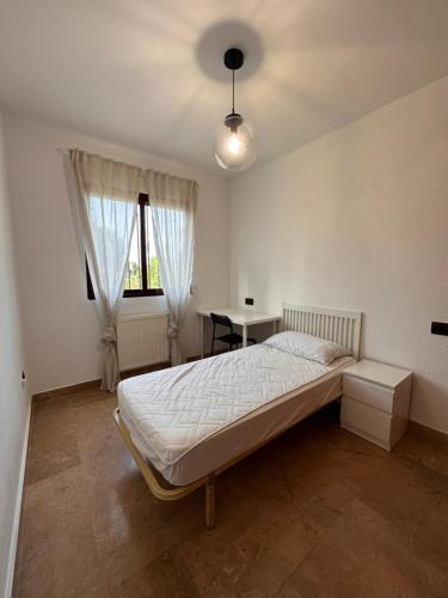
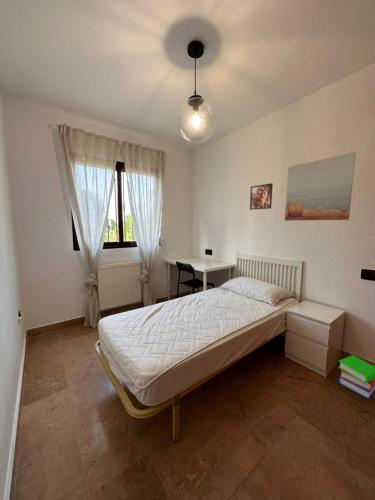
+ wall art [284,151,357,222]
+ book [337,354,375,400]
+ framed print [249,182,274,211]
